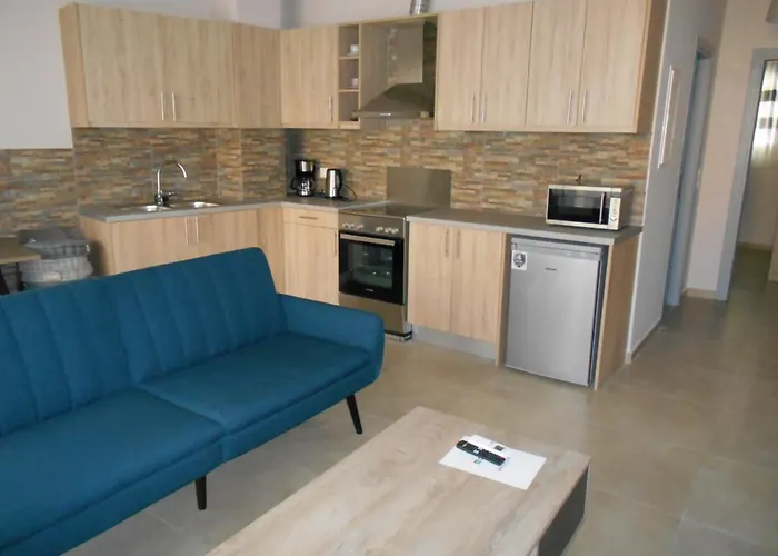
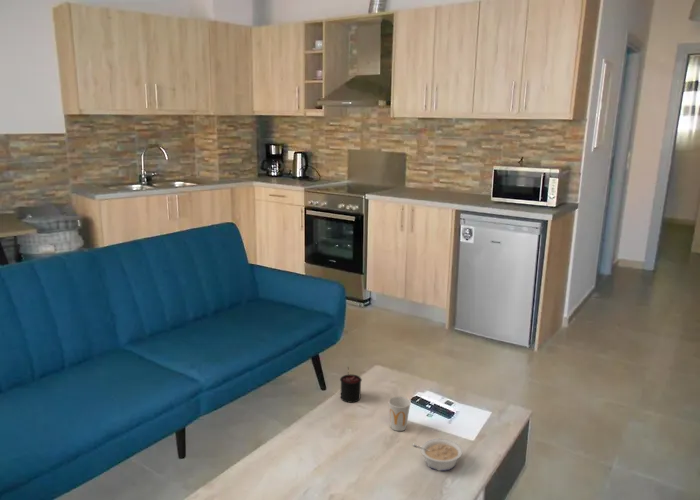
+ legume [411,438,464,472]
+ cup [387,395,412,432]
+ candle [339,366,363,404]
